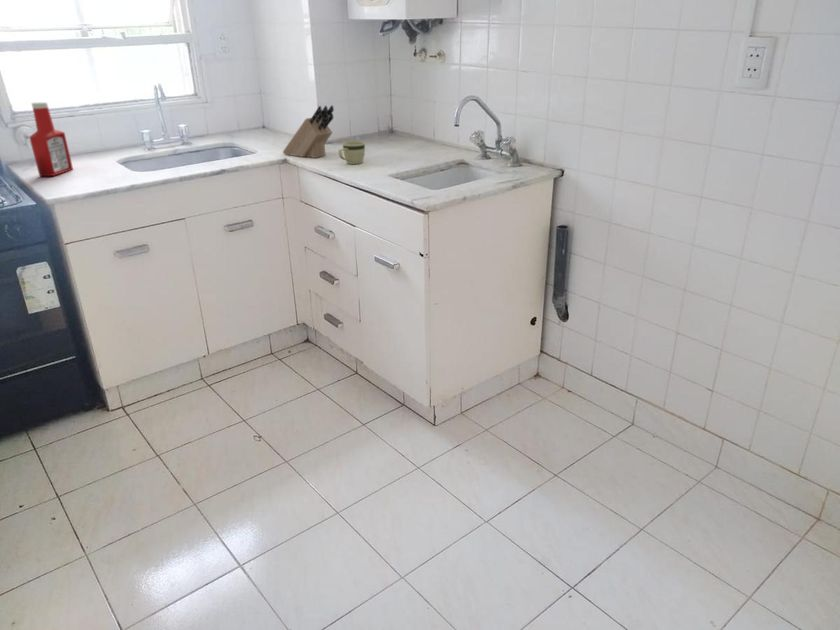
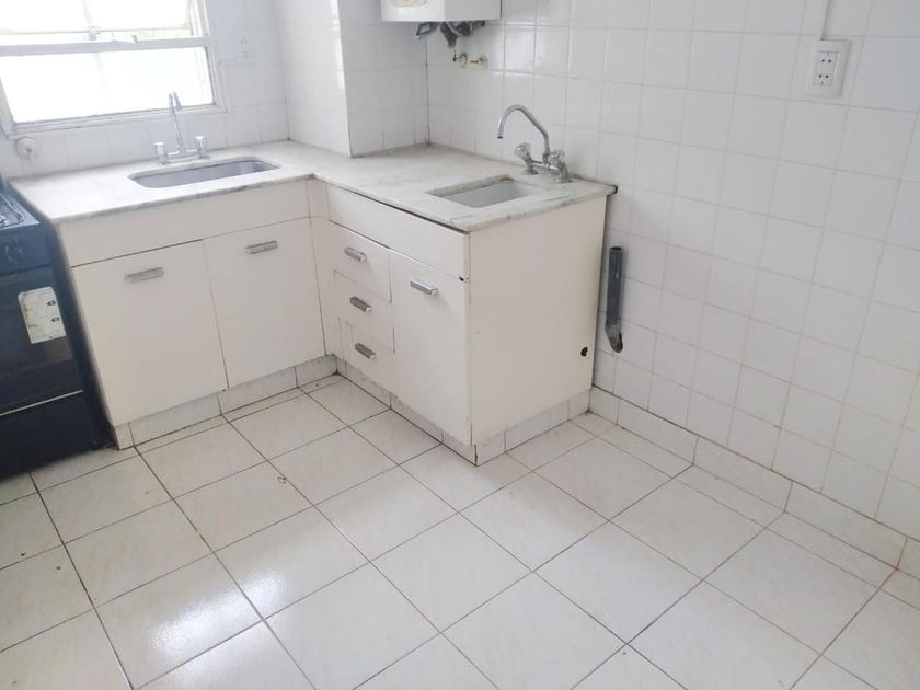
- soap bottle [28,101,74,177]
- mug [337,140,366,165]
- knife block [282,104,335,159]
